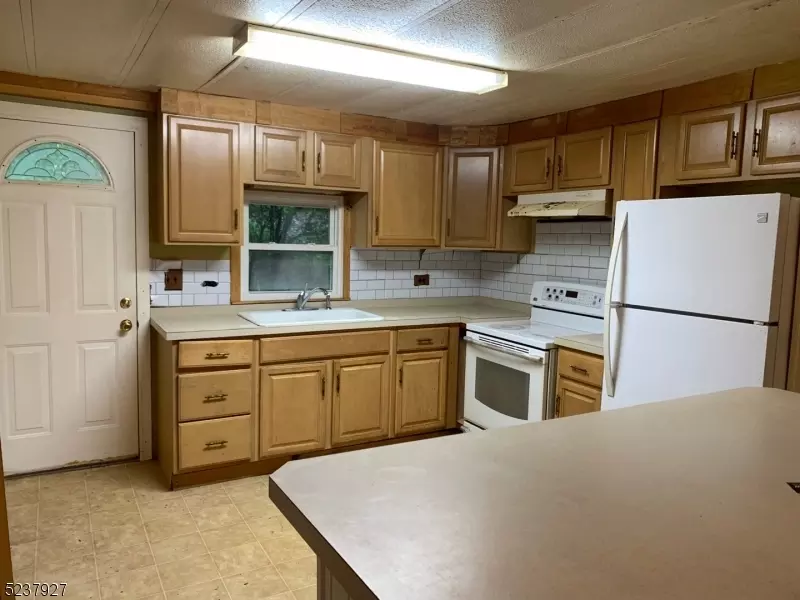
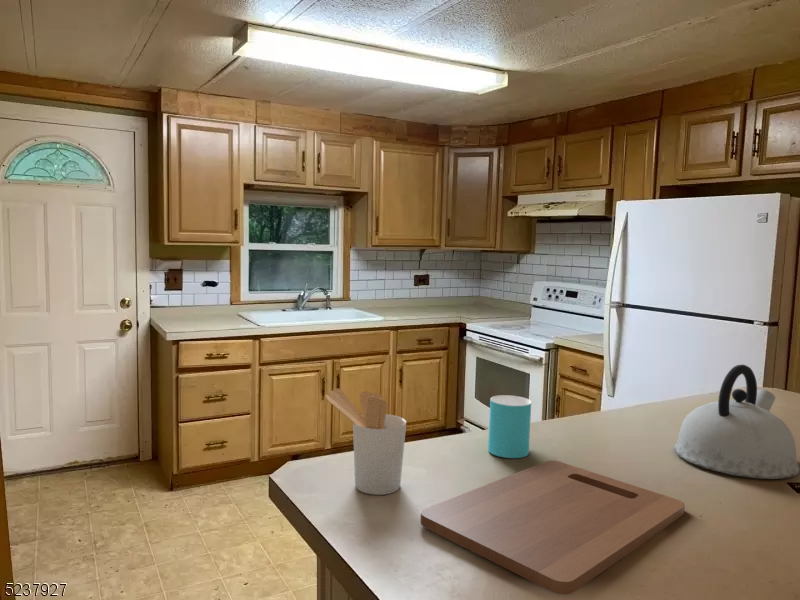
+ cup [487,394,532,459]
+ utensil holder [324,387,407,496]
+ kettle [673,364,800,480]
+ cutting board [420,460,686,595]
